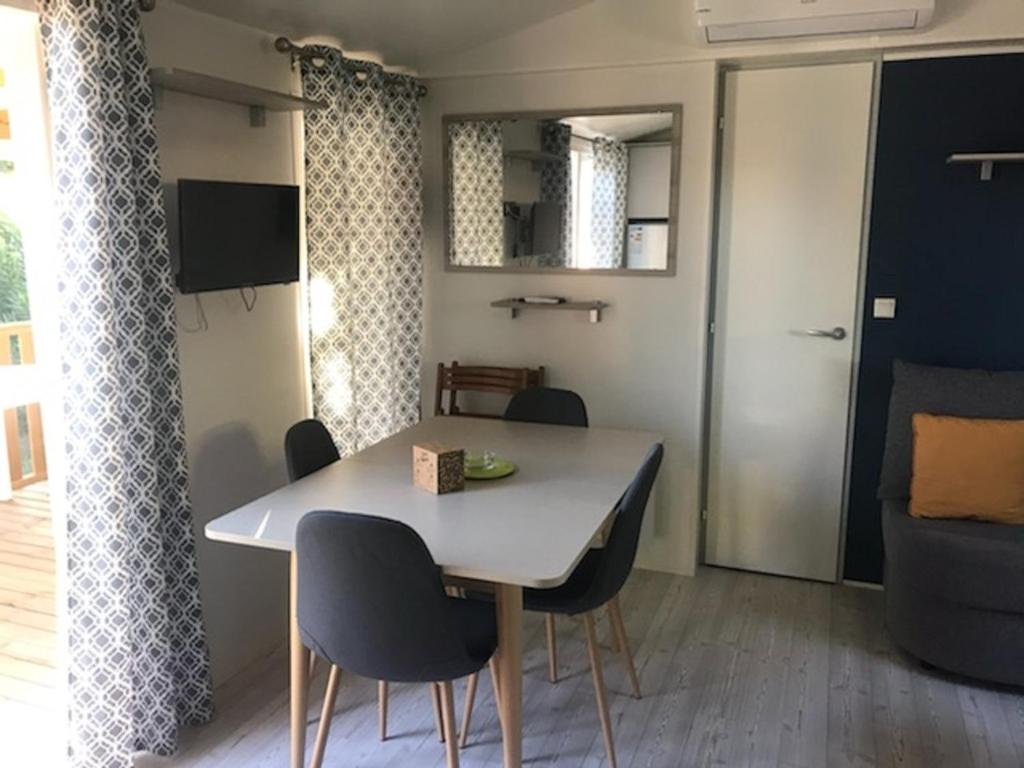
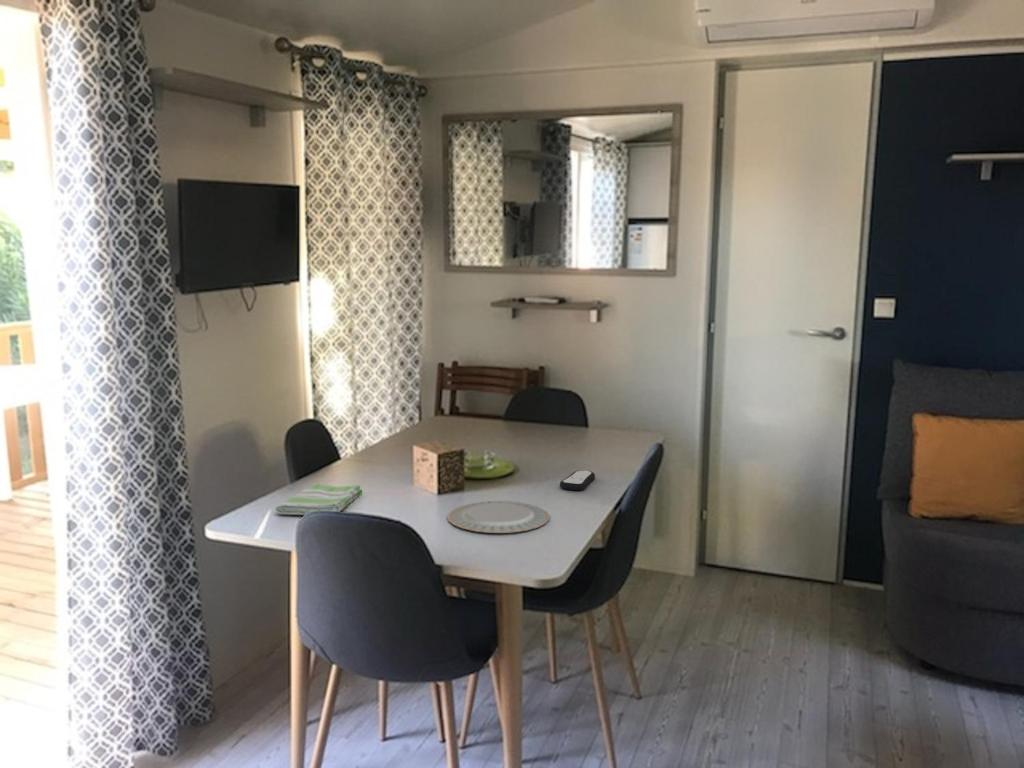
+ remote control [559,469,596,491]
+ dish towel [274,483,363,516]
+ chinaware [446,500,551,534]
